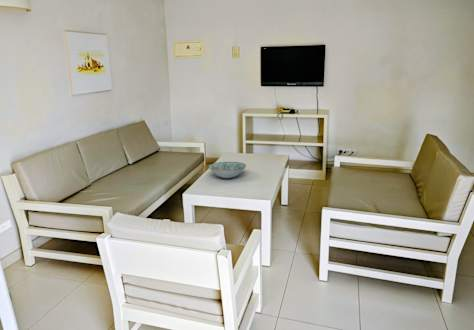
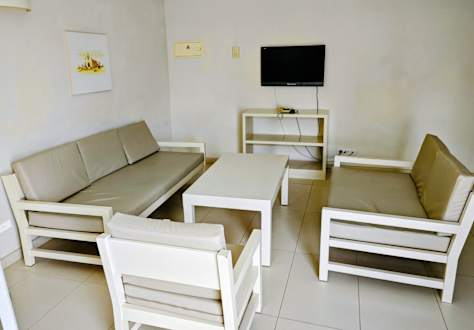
- decorative bowl [207,161,247,179]
